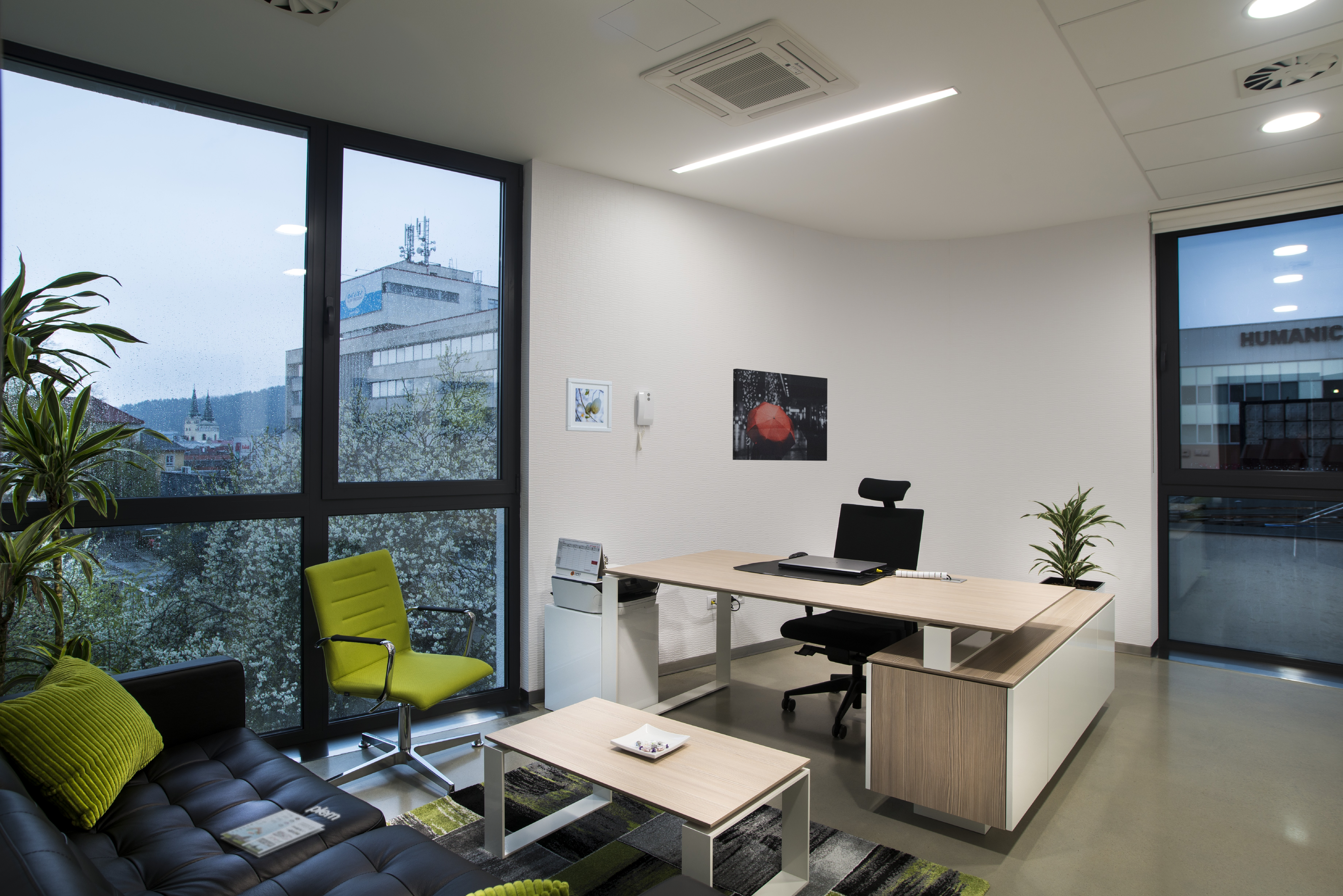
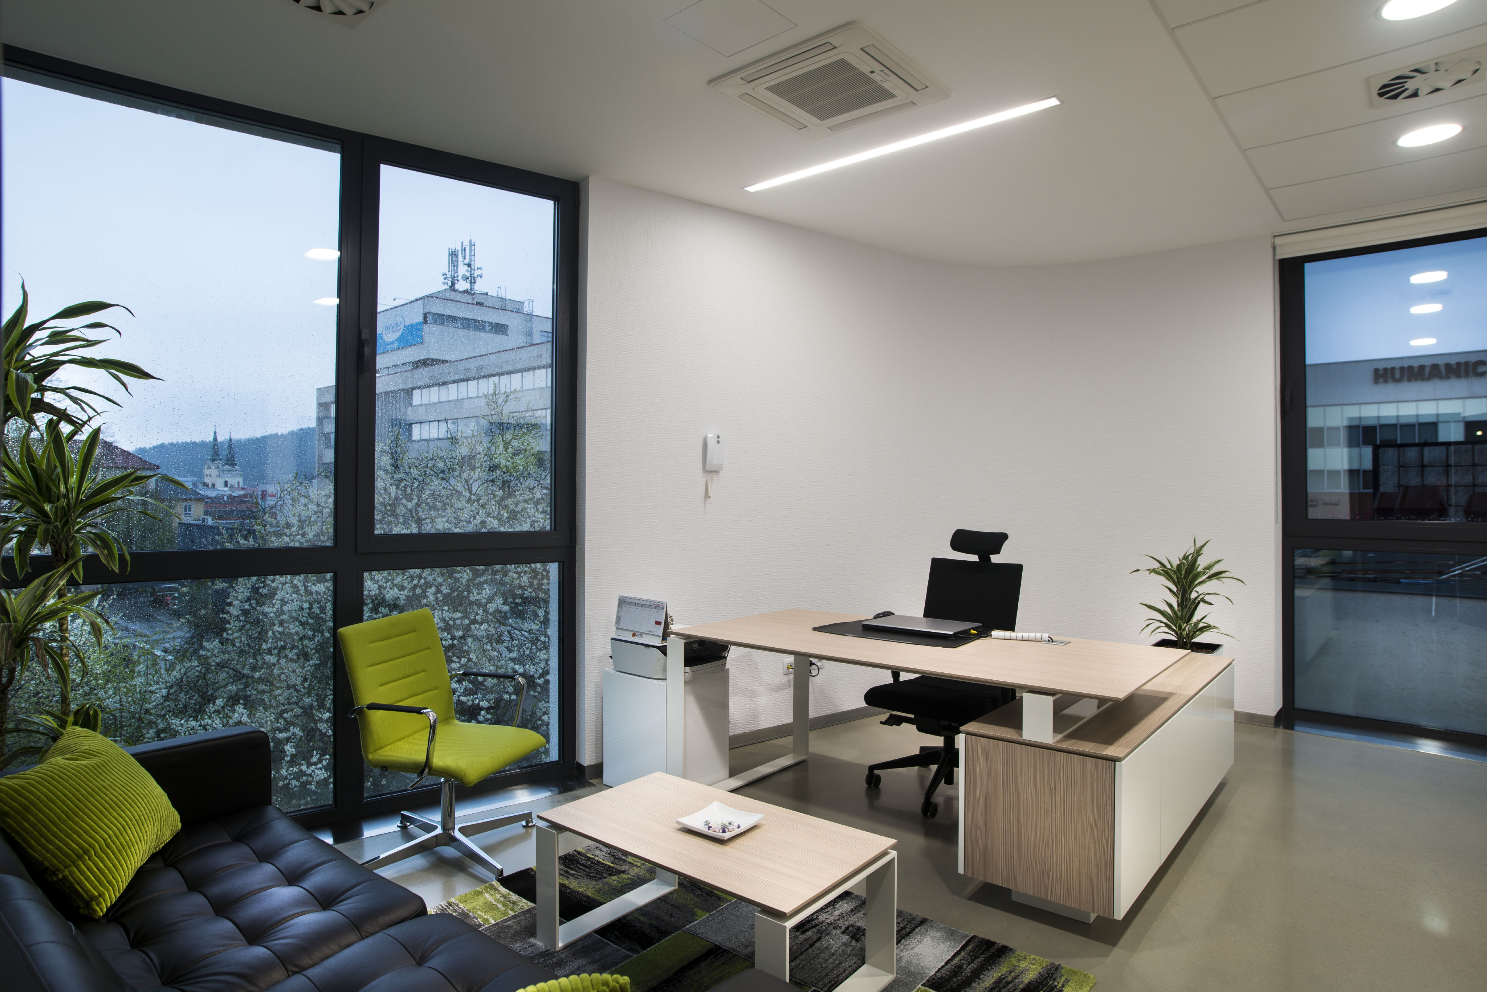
- magazine [220,806,340,858]
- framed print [565,378,612,433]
- wall art [732,368,828,461]
